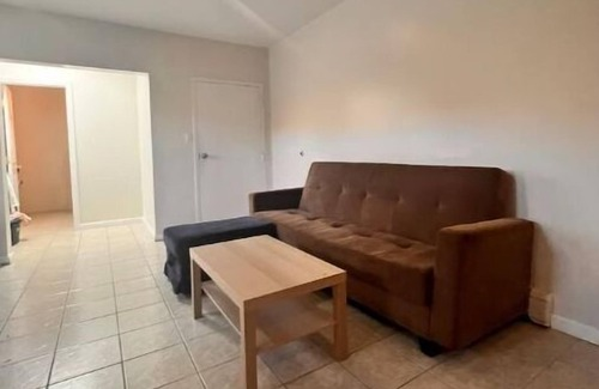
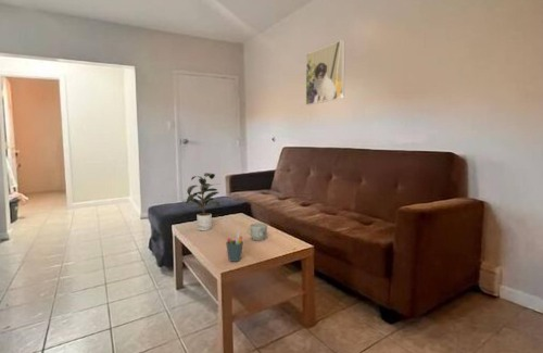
+ potted plant [181,172,220,231]
+ mug [247,222,268,241]
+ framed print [305,39,346,106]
+ pen holder [225,230,244,263]
